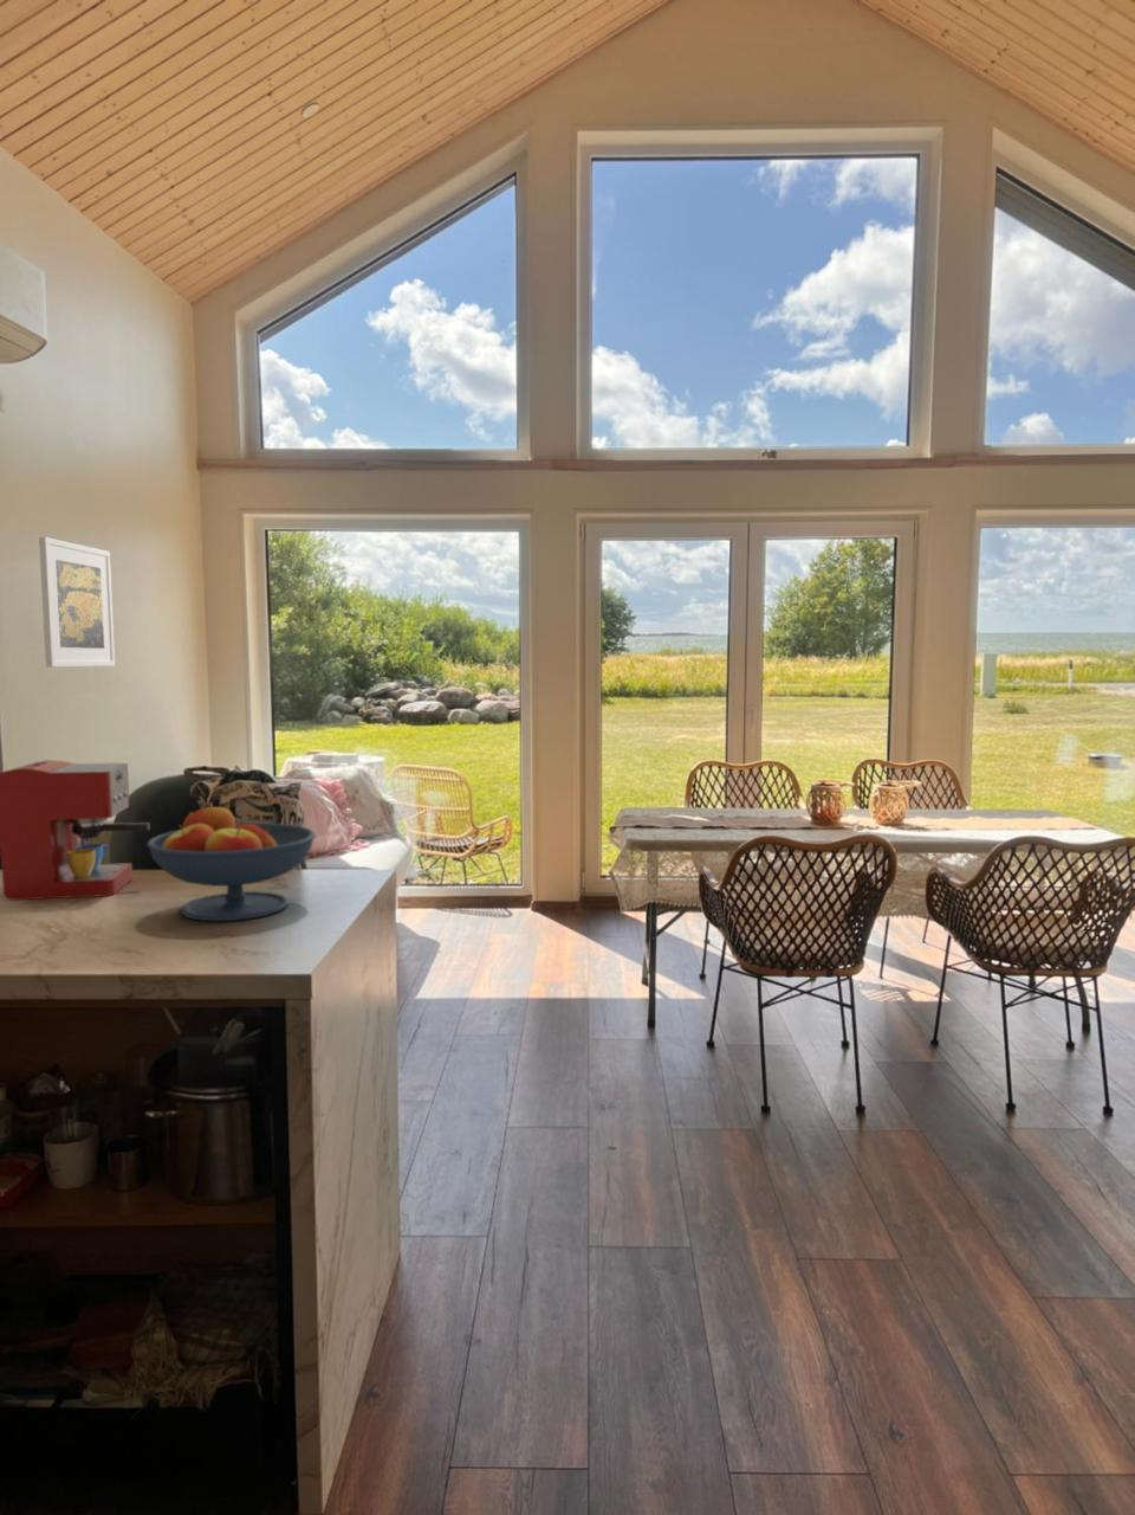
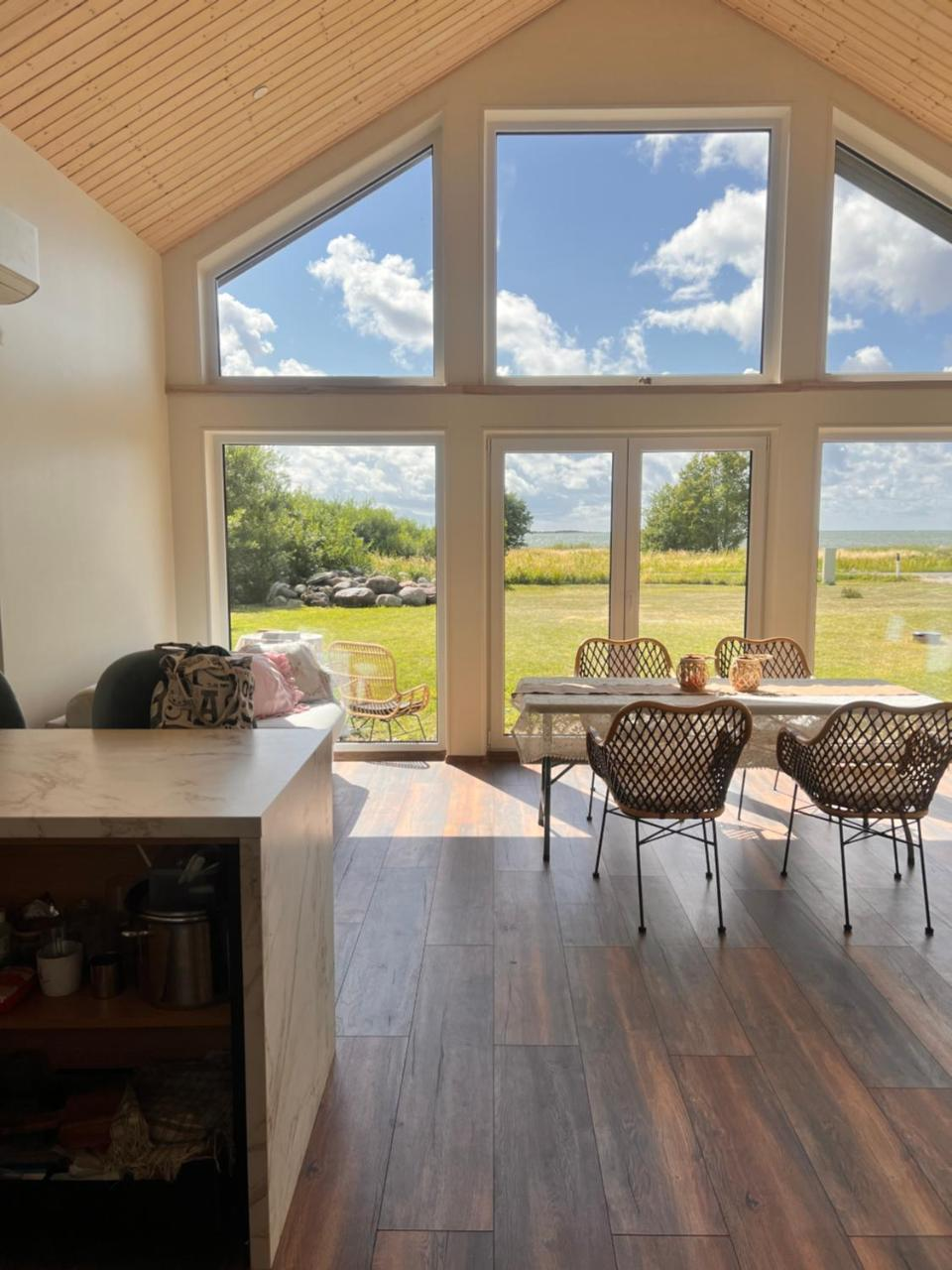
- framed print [38,536,116,669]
- coffee maker [0,759,151,901]
- fruit bowl [145,804,317,922]
